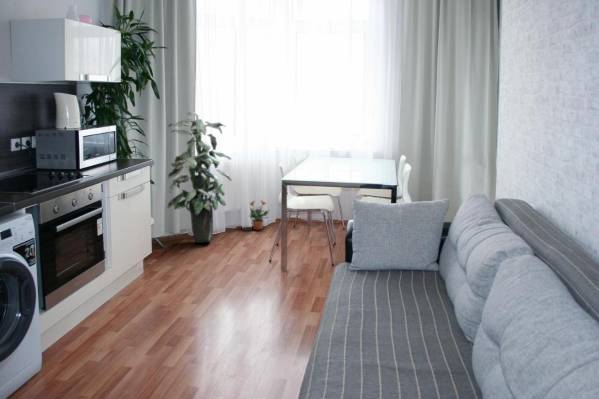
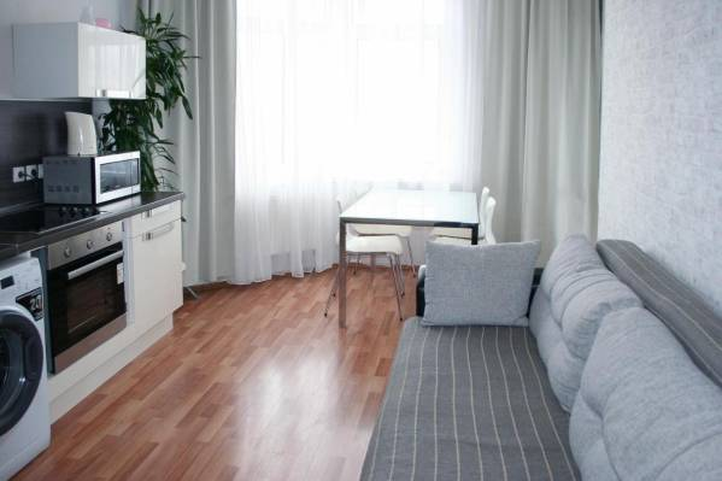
- potted plant [249,199,270,231]
- indoor plant [166,111,233,243]
